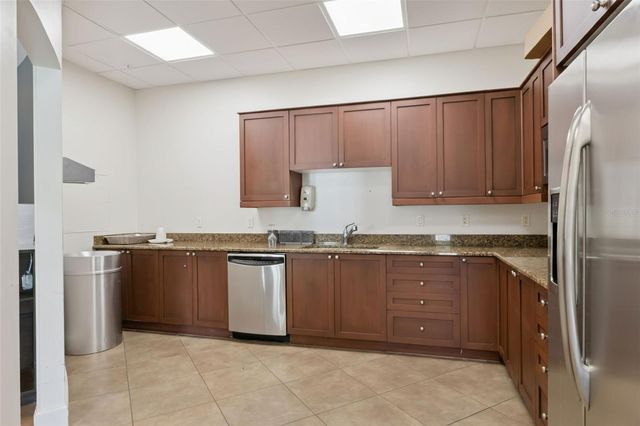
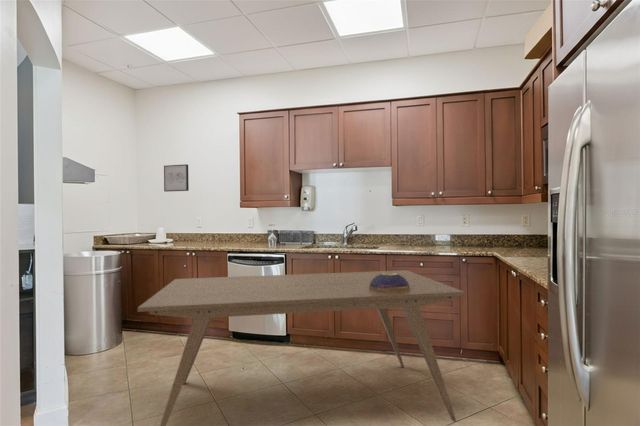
+ wall art [163,163,190,193]
+ decorative bowl [369,272,410,293]
+ dining table [137,269,466,426]
